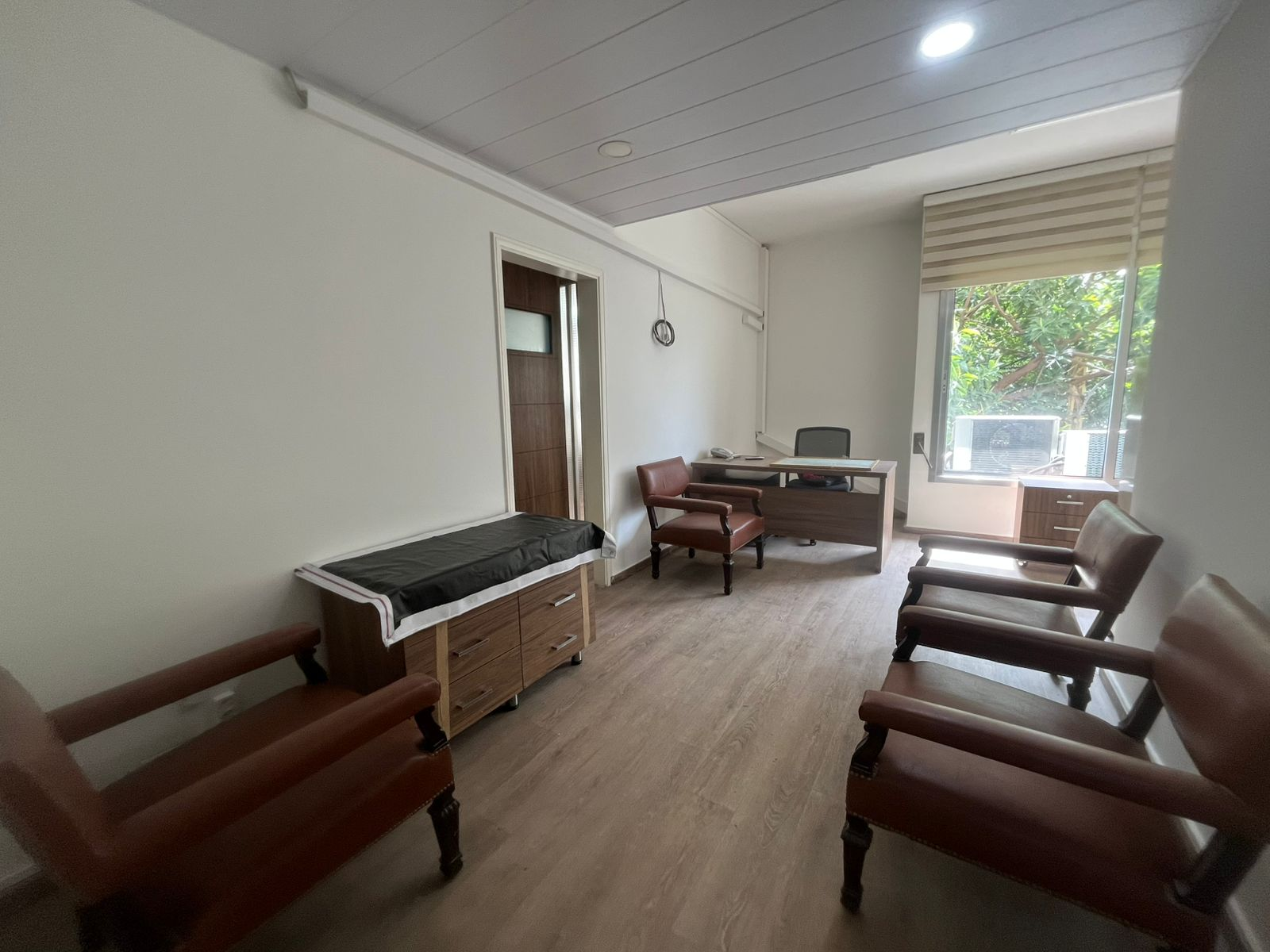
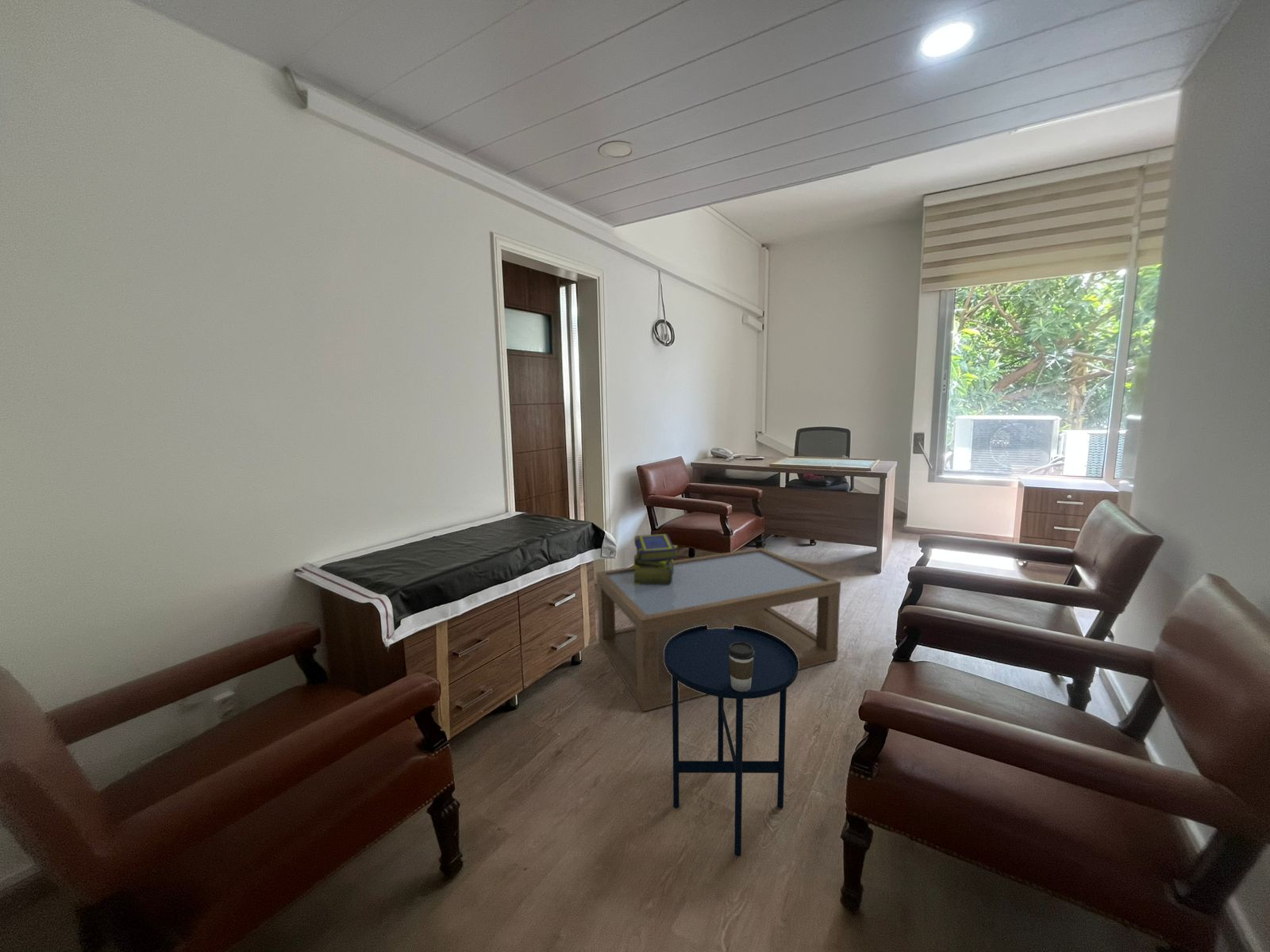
+ coffee cup [728,642,755,692]
+ side table [664,625,799,857]
+ coffee table [595,547,841,712]
+ stack of books [633,533,678,585]
